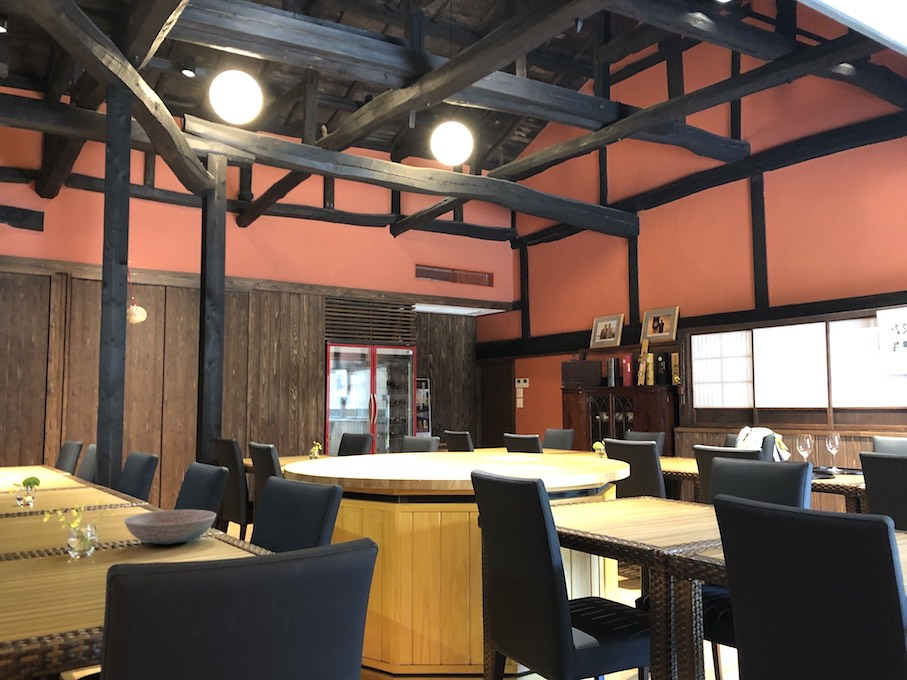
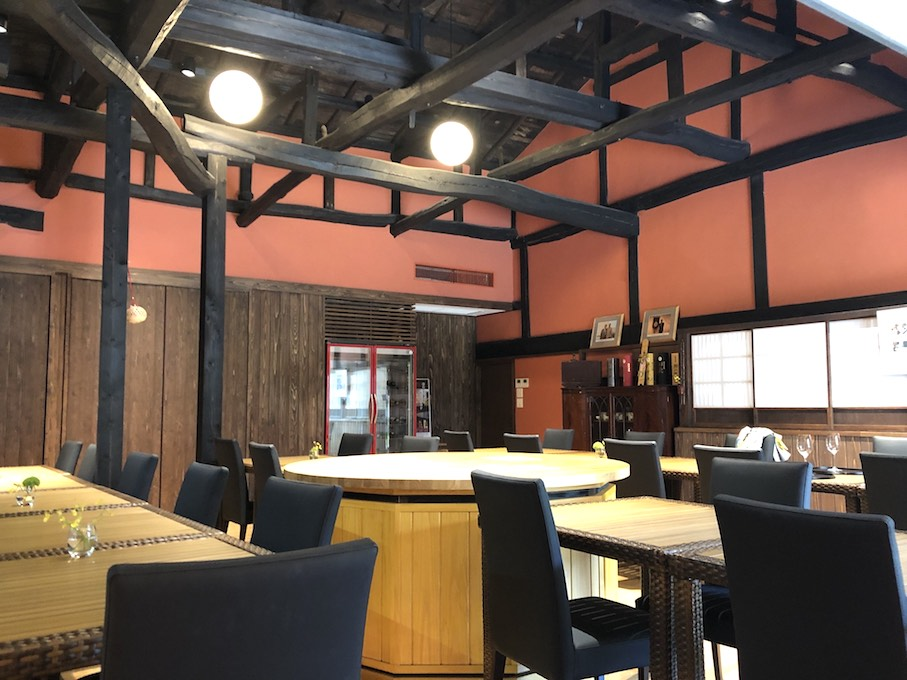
- dish [123,509,217,545]
